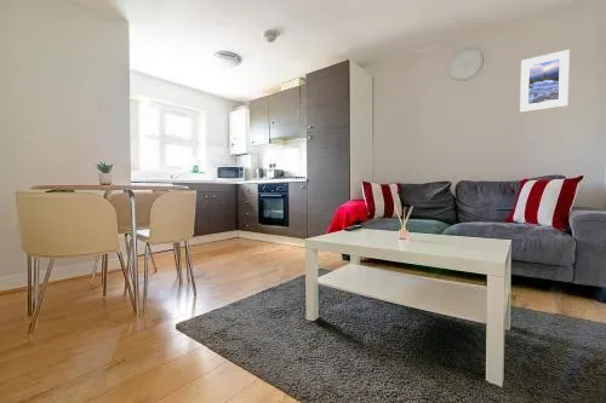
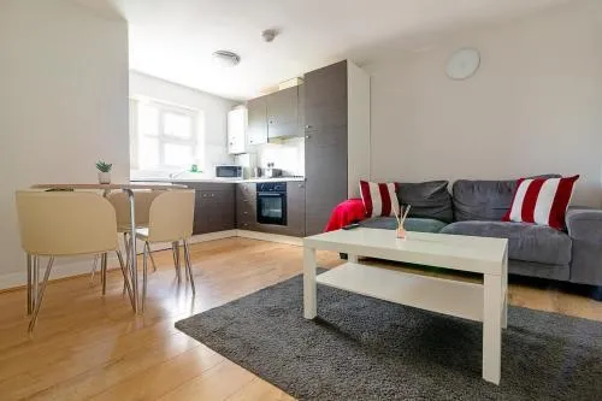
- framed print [519,48,571,114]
